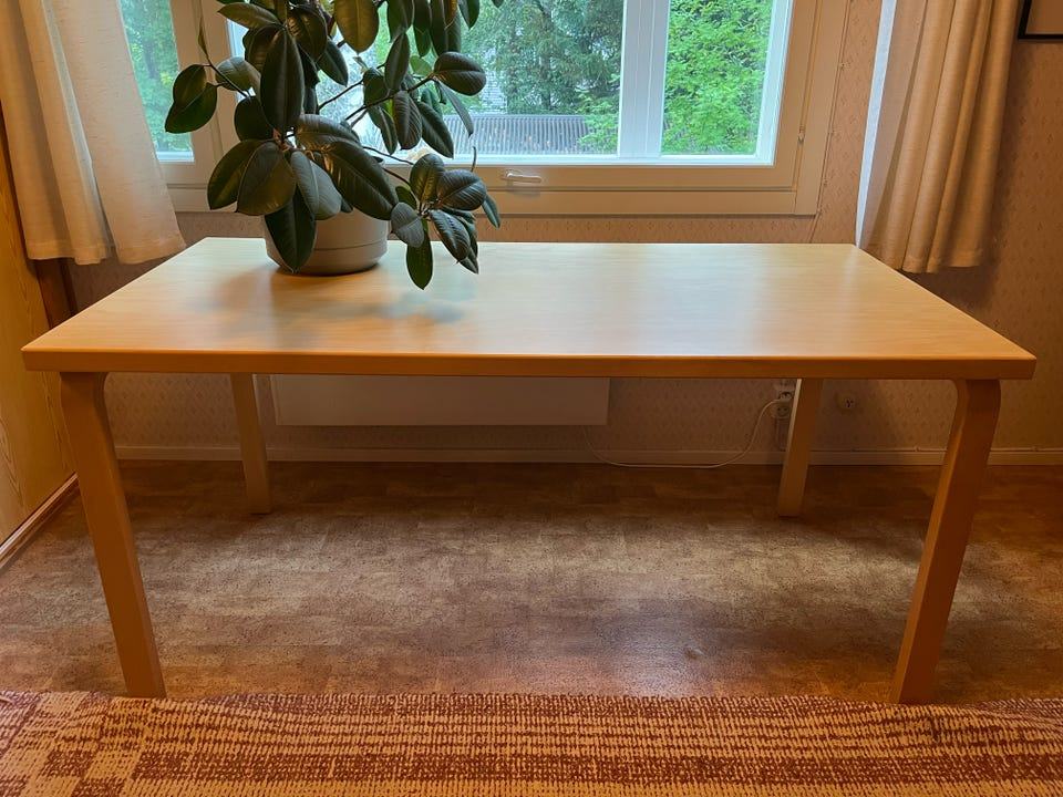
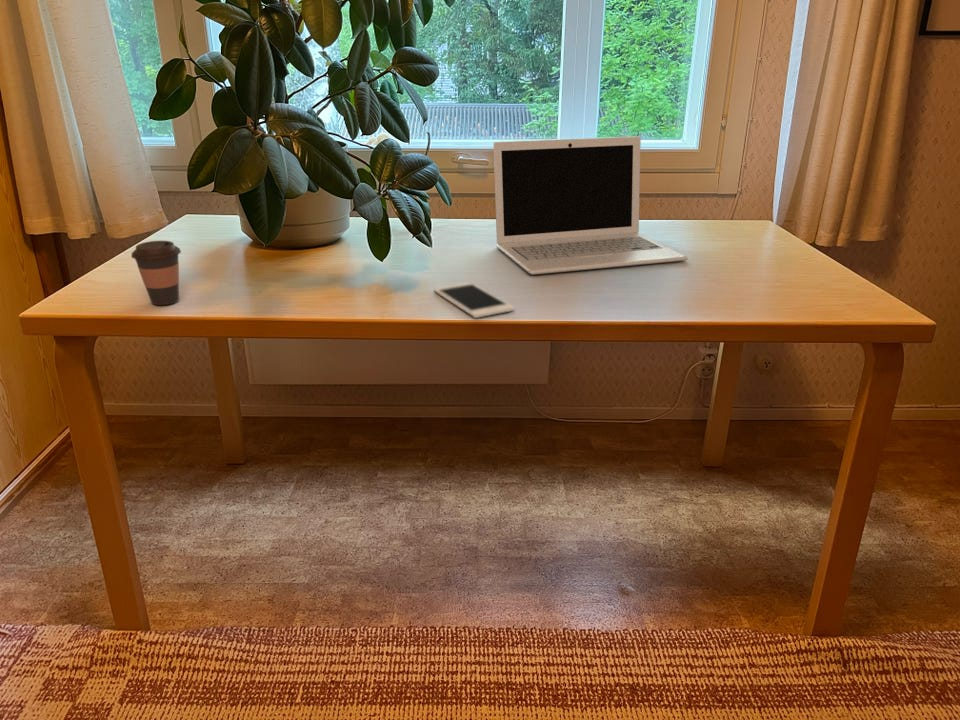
+ laptop [493,135,689,276]
+ cell phone [433,281,515,319]
+ coffee cup [130,240,182,306]
